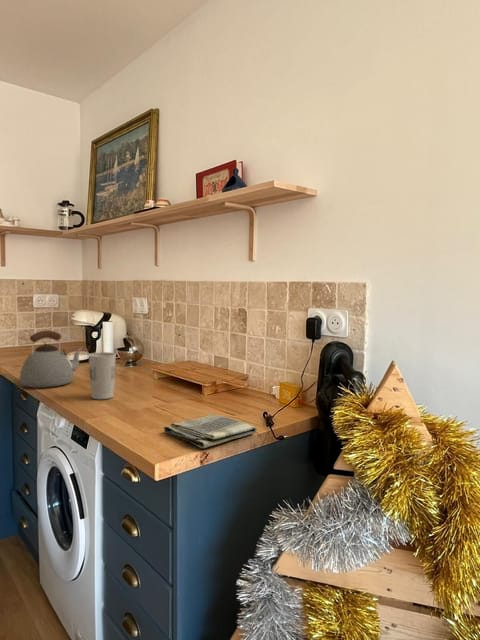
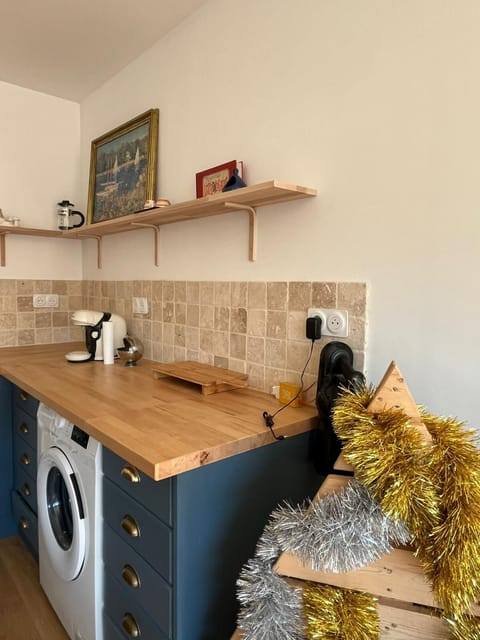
- cup [88,351,117,400]
- dish towel [163,413,258,449]
- kettle [19,329,84,388]
